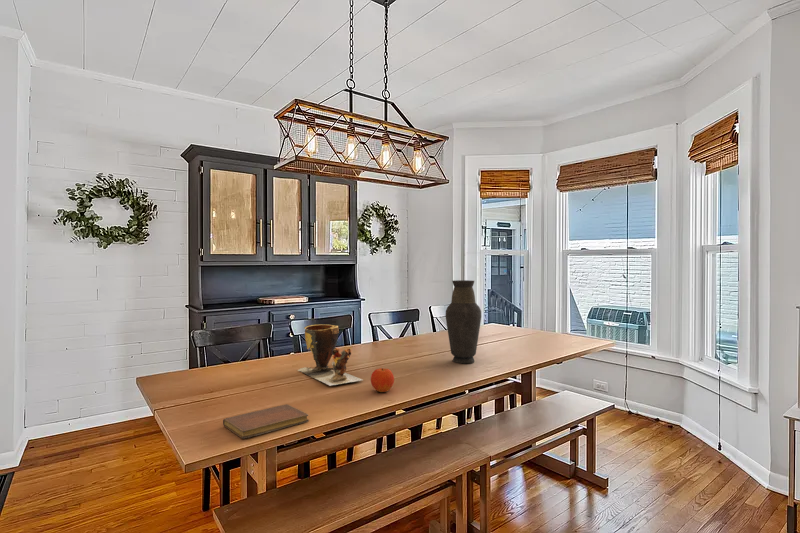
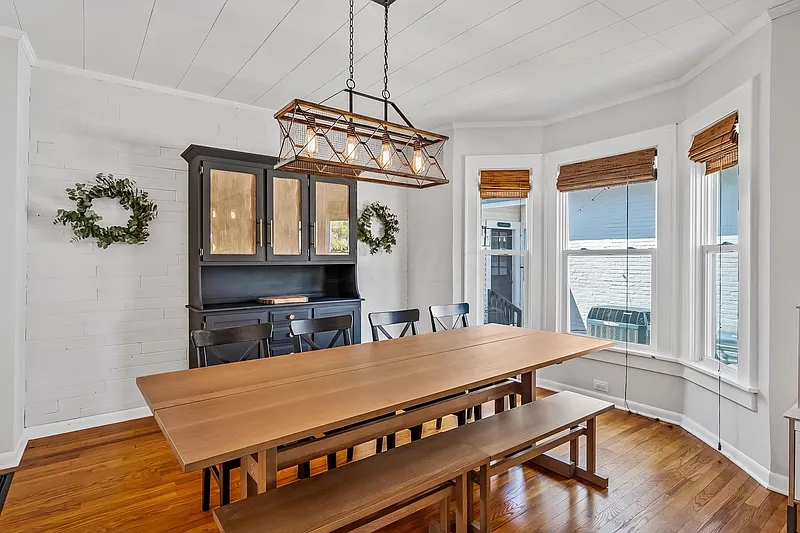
- clay pot [297,323,363,387]
- notebook [222,403,310,439]
- vase [445,279,482,364]
- fruit [370,367,395,393]
